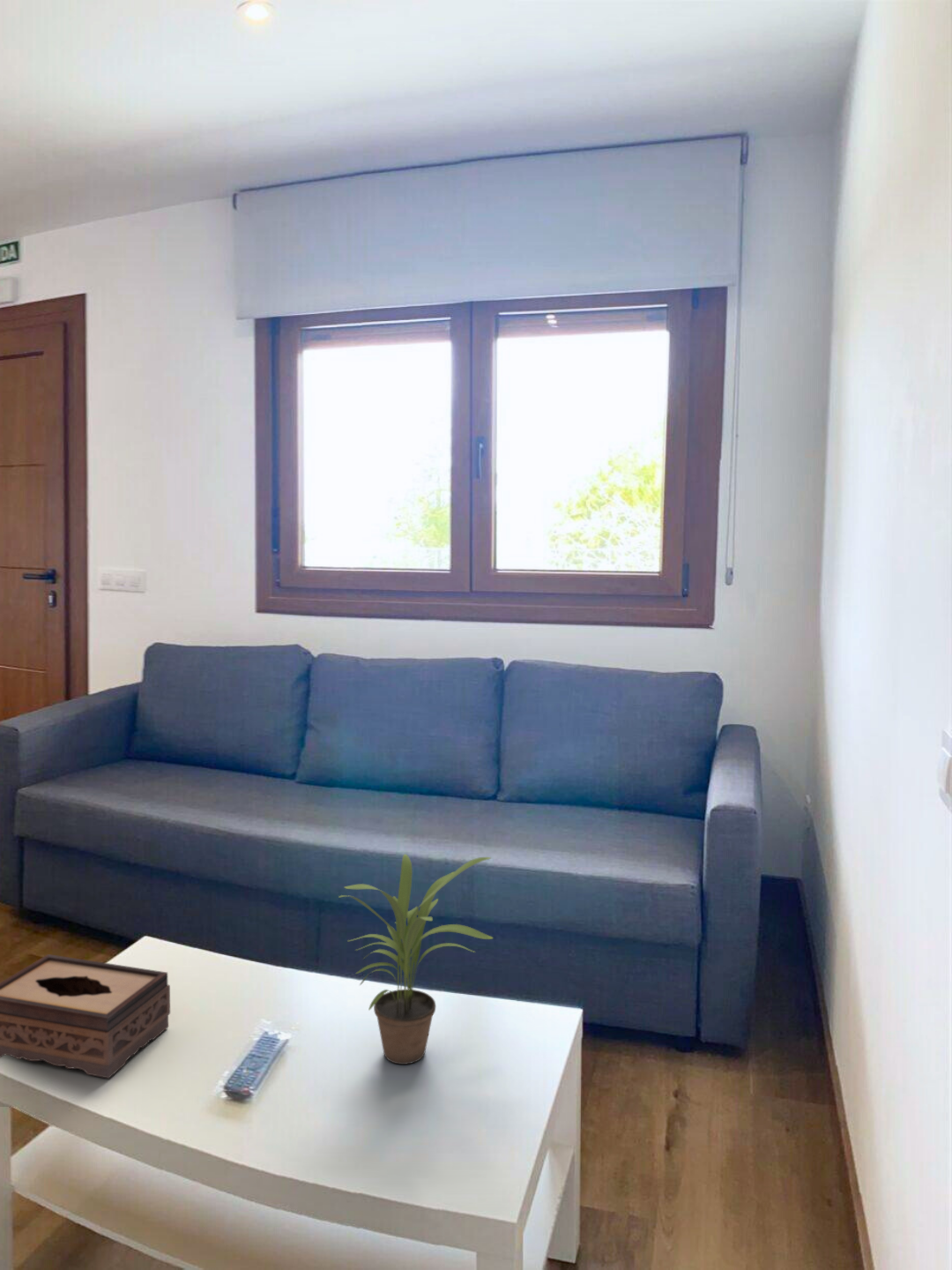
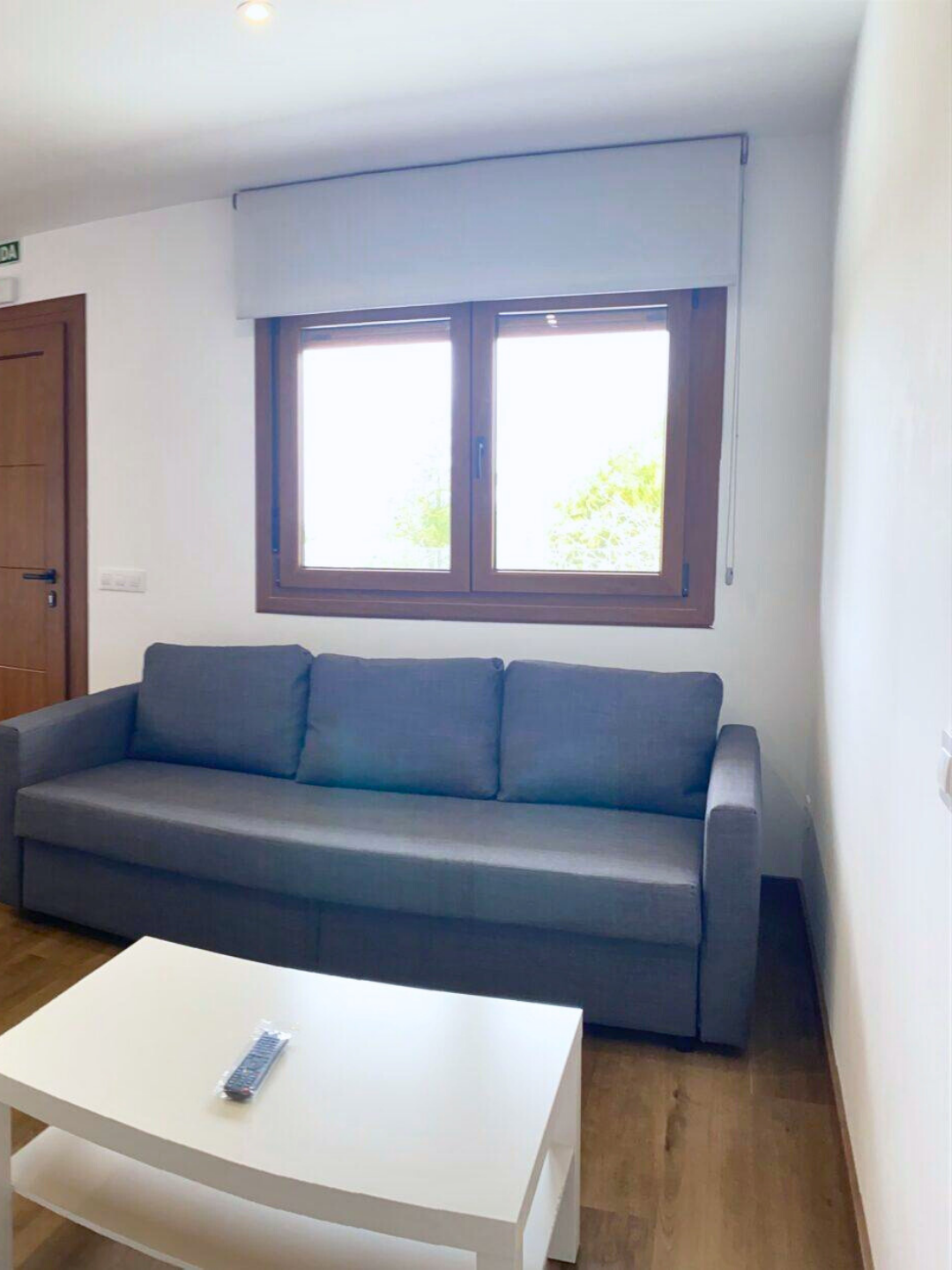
- potted plant [338,854,495,1065]
- tissue box [0,953,171,1080]
